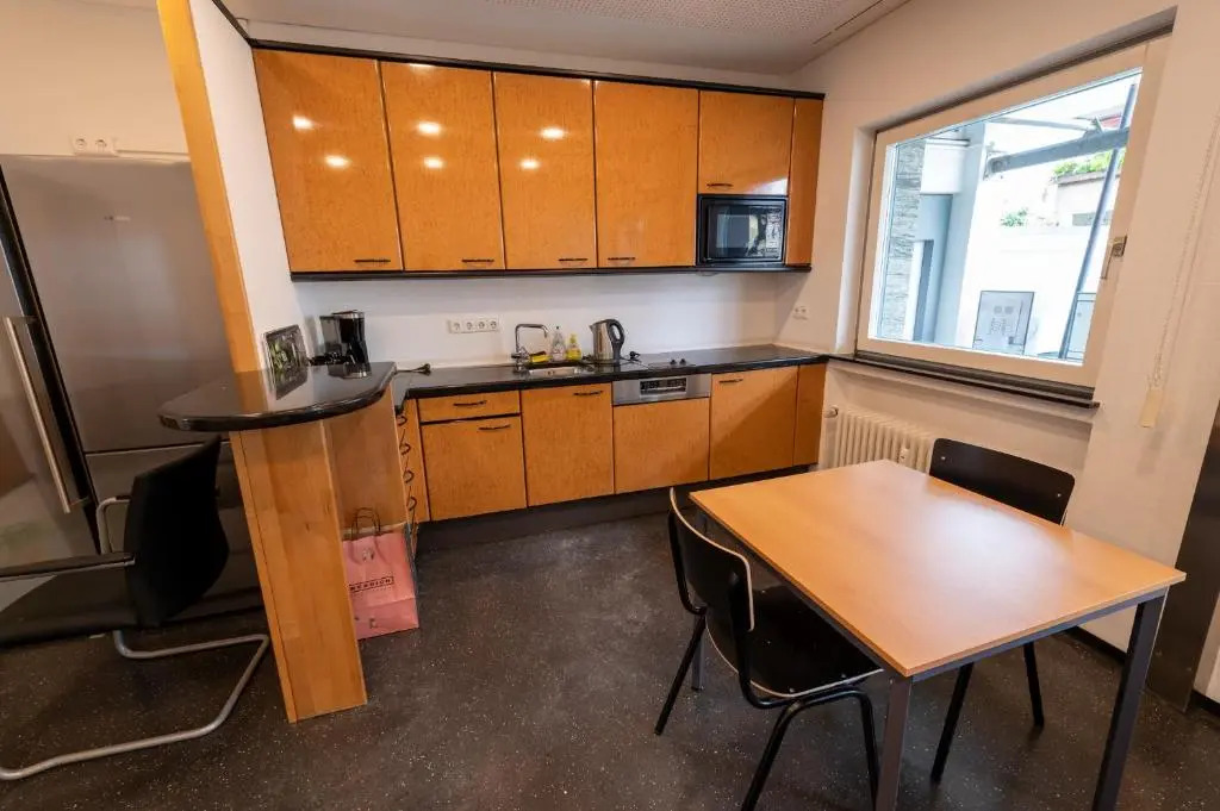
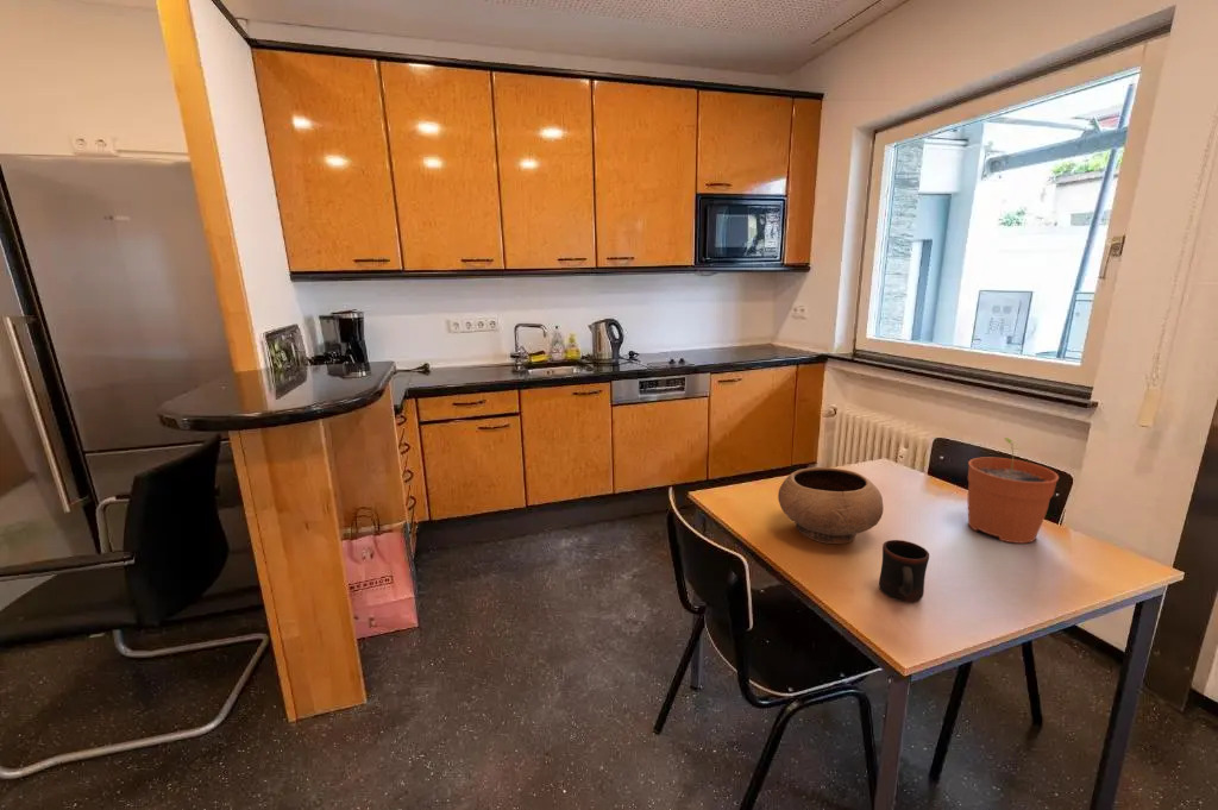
+ mug [878,539,930,603]
+ bowl [777,466,885,545]
+ plant pot [967,437,1060,545]
